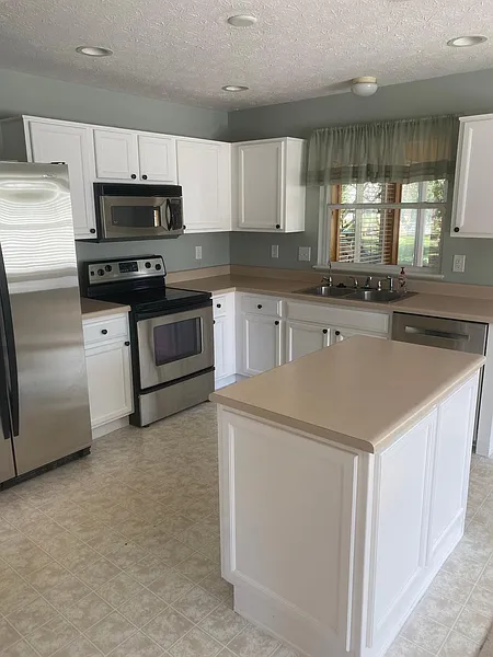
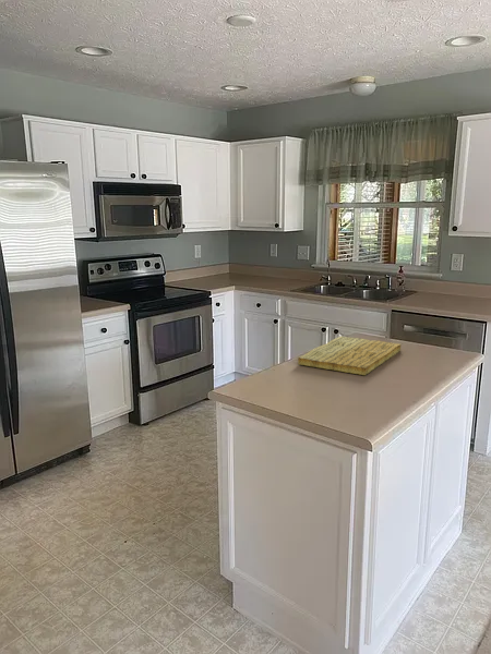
+ cutting board [297,336,402,376]
